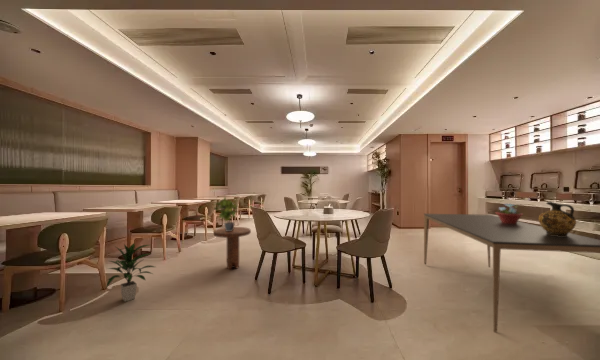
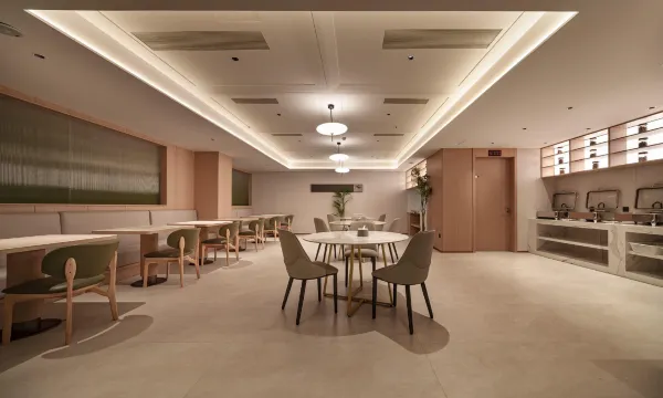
- ceramic jug [538,201,577,236]
- potted flower [495,202,524,224]
- dining table [423,213,600,334]
- indoor plant [105,242,156,302]
- side table [213,226,252,270]
- potted plant [212,196,240,231]
